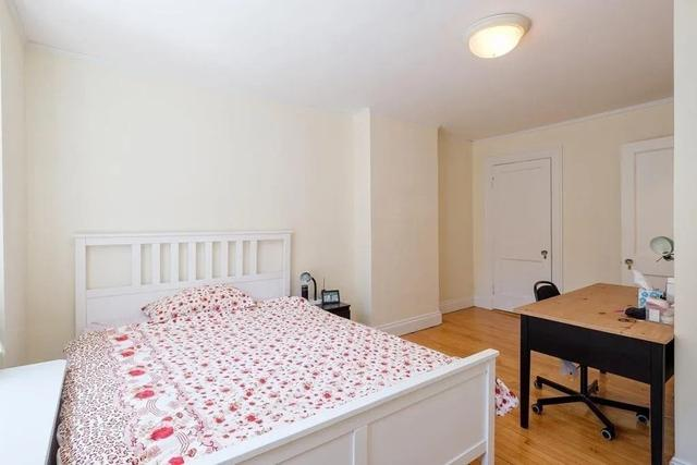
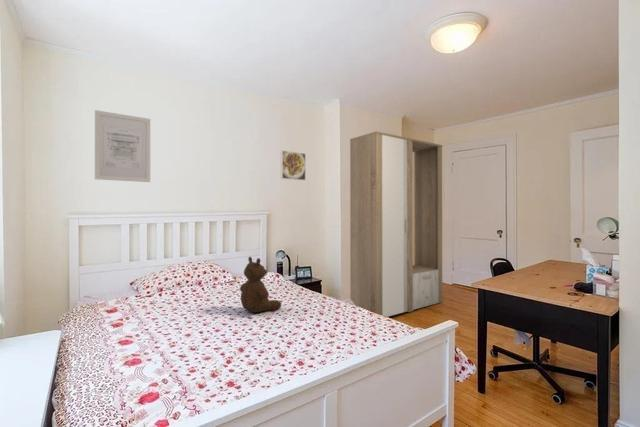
+ wall art [94,109,151,183]
+ wardrobe [349,130,443,318]
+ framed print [280,149,307,181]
+ teddy bear [239,256,282,313]
